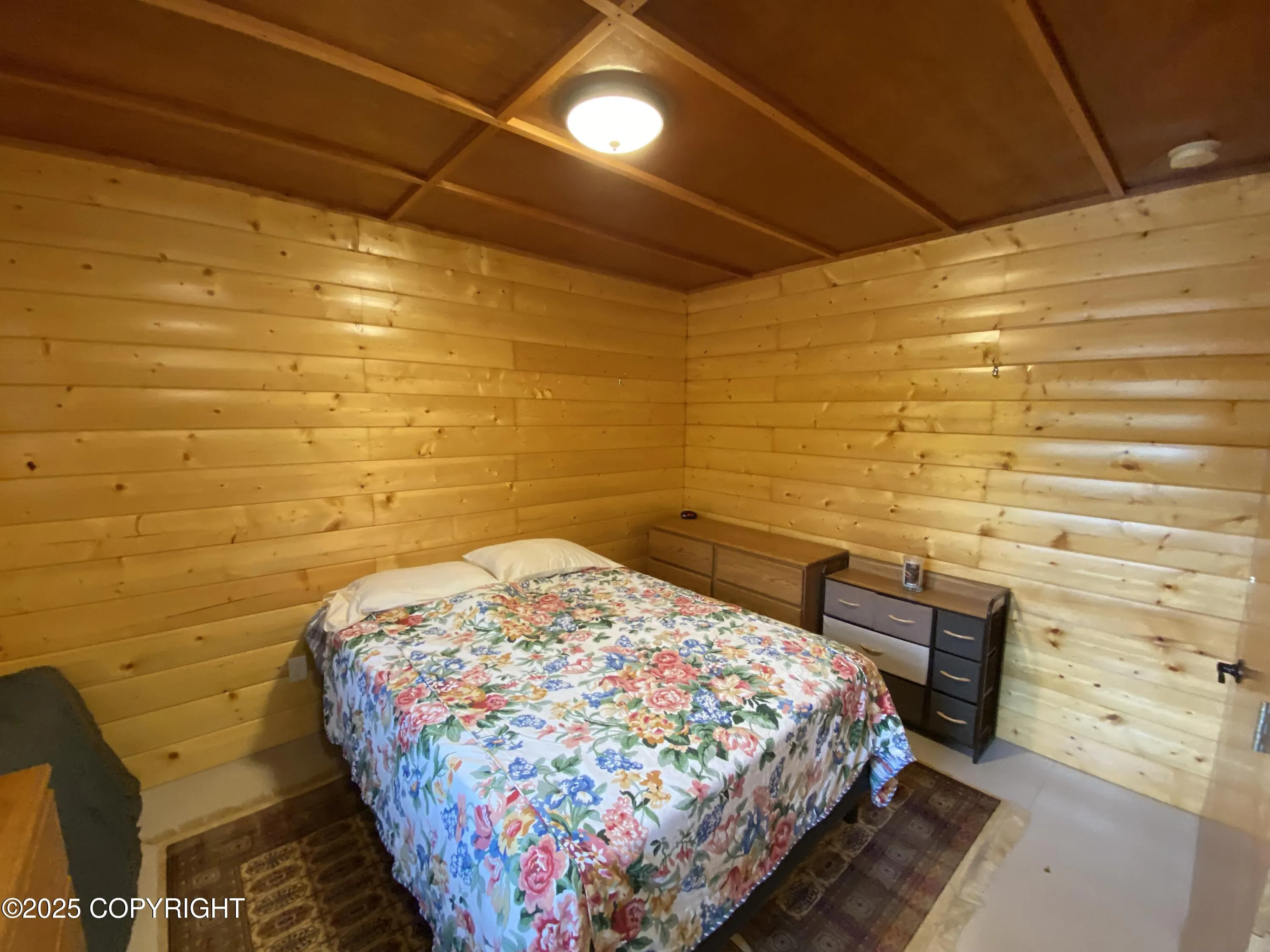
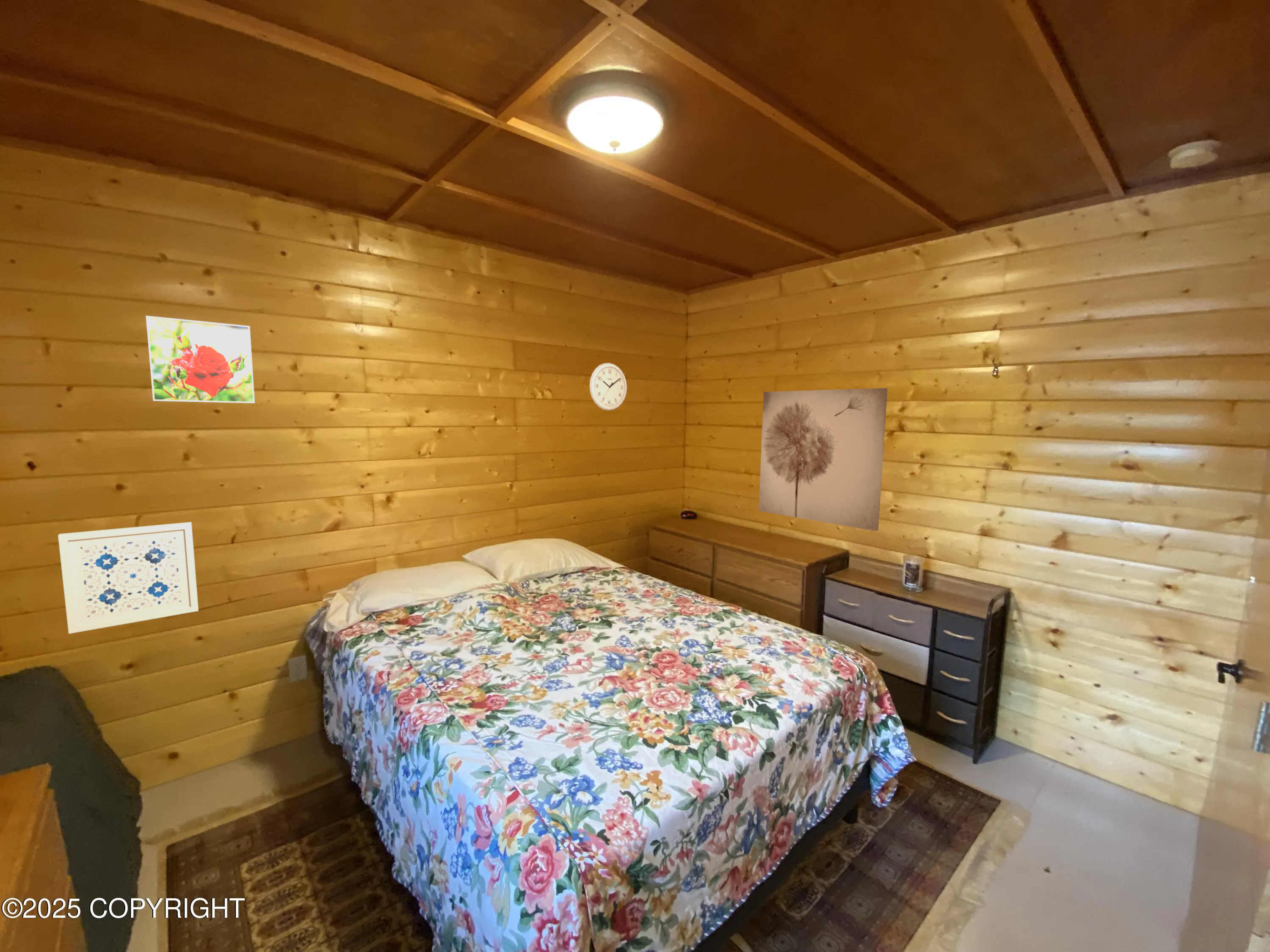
+ wall art [758,388,888,531]
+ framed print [145,315,255,404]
+ wall clock [589,363,627,411]
+ wall art [58,522,199,634]
